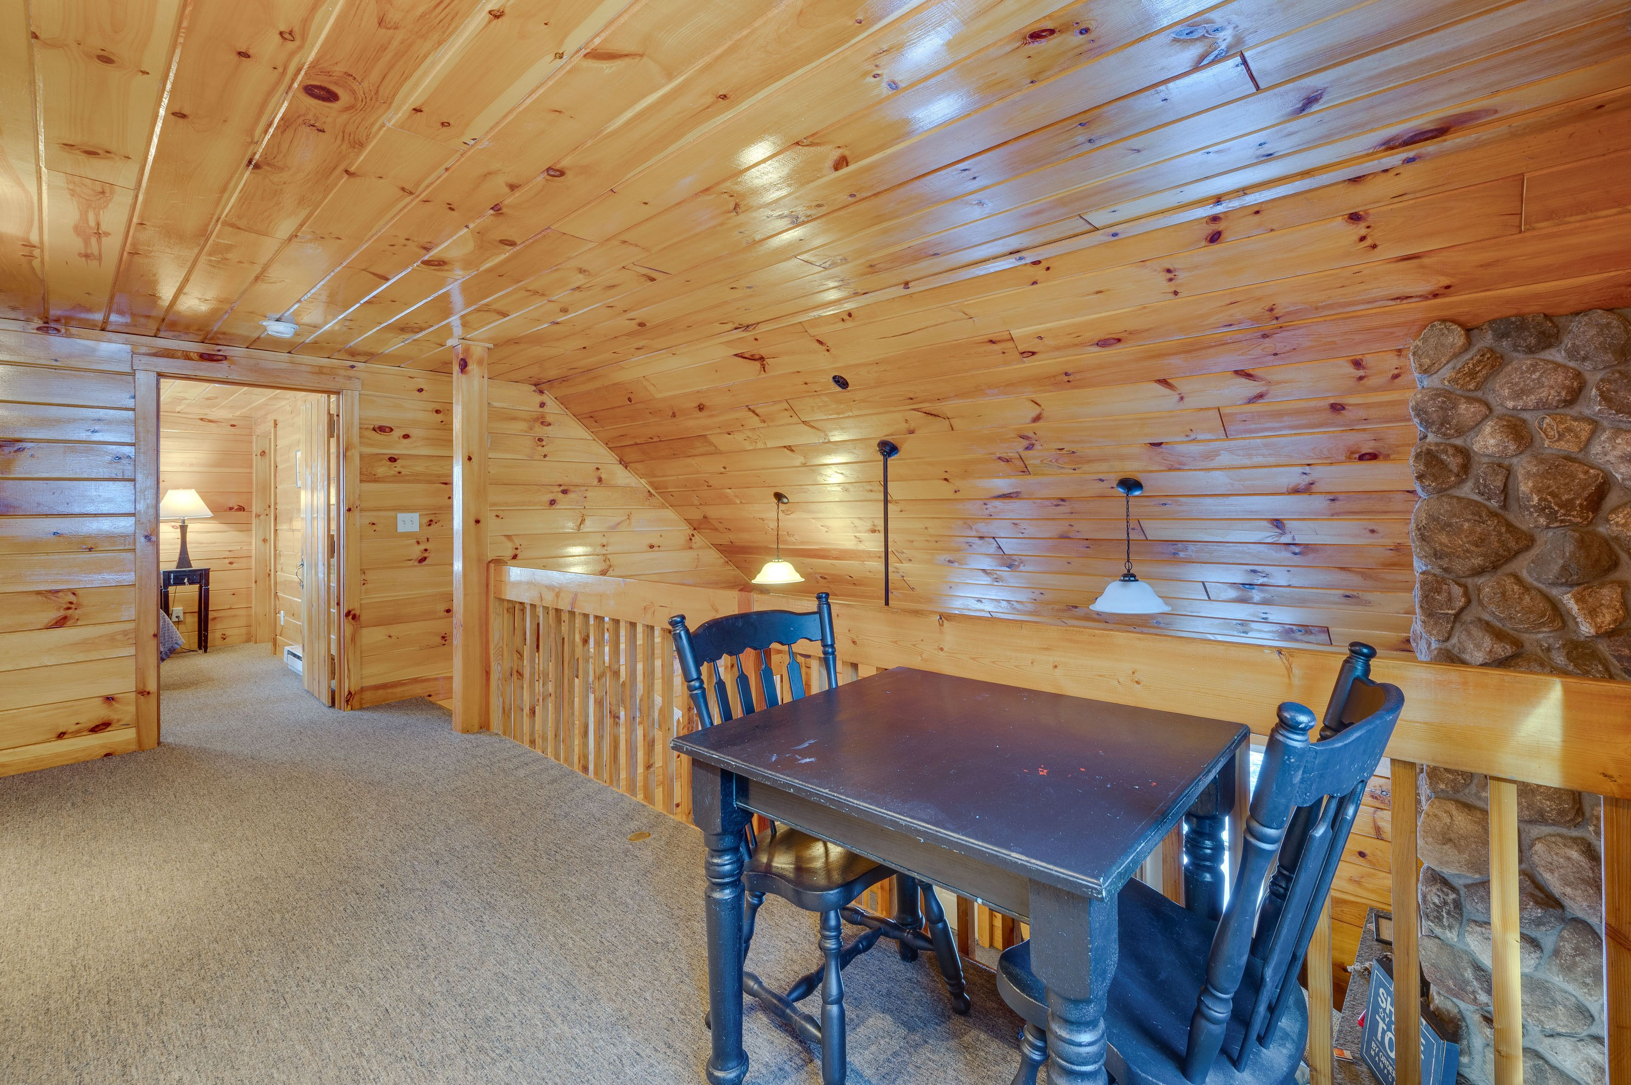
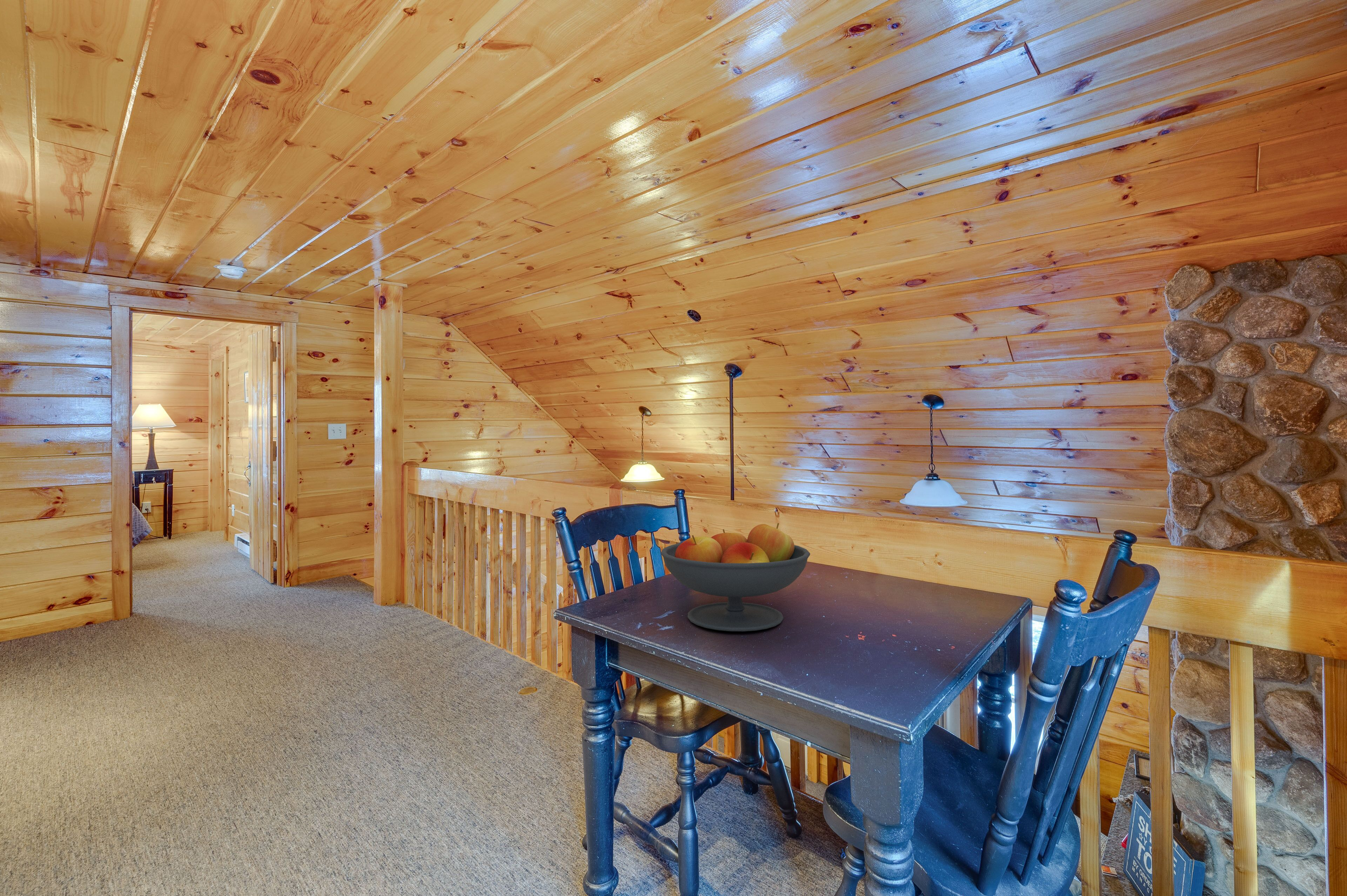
+ fruit bowl [661,523,810,632]
